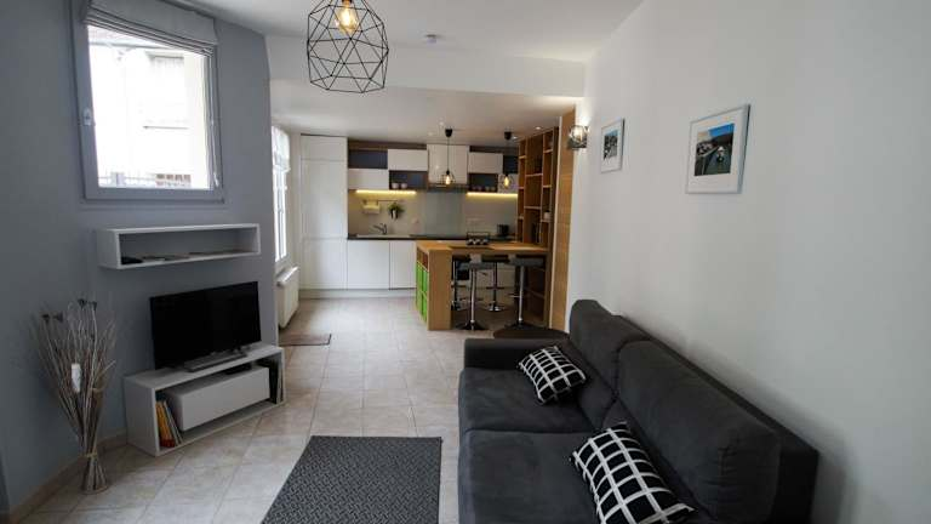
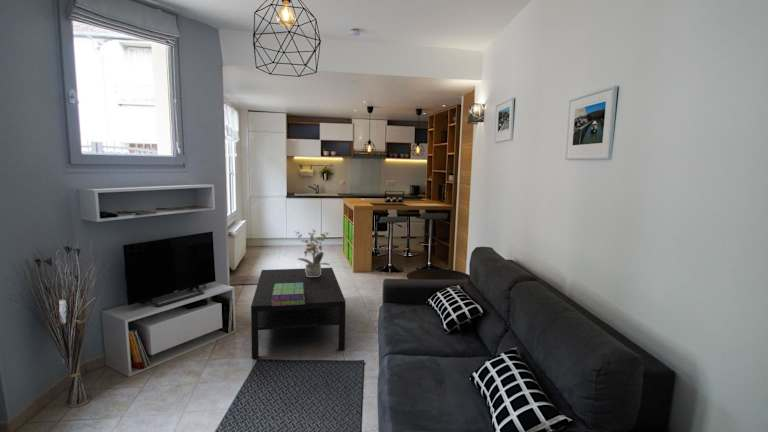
+ potted plant [294,228,331,277]
+ stack of books [271,283,305,306]
+ coffee table [250,267,346,359]
